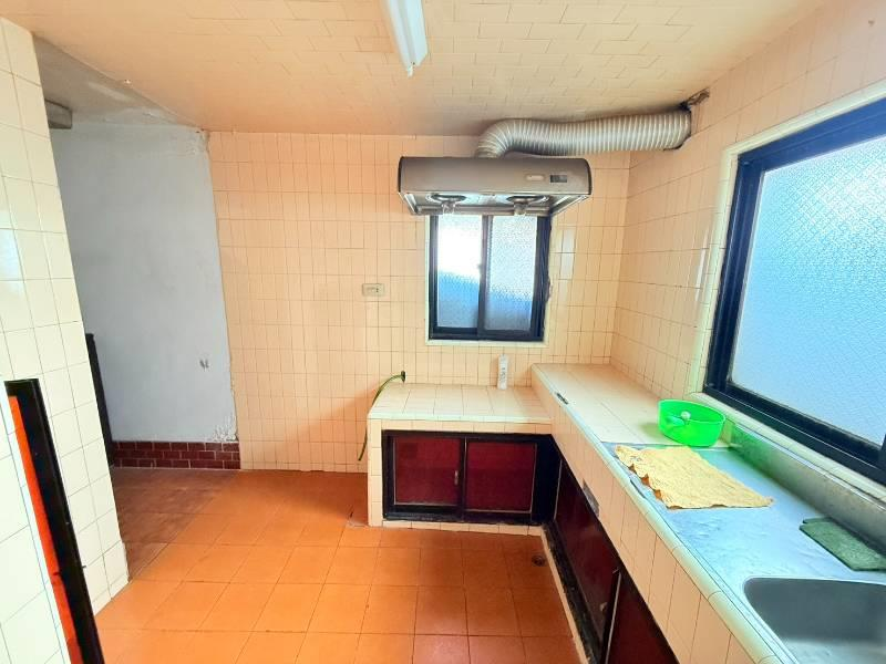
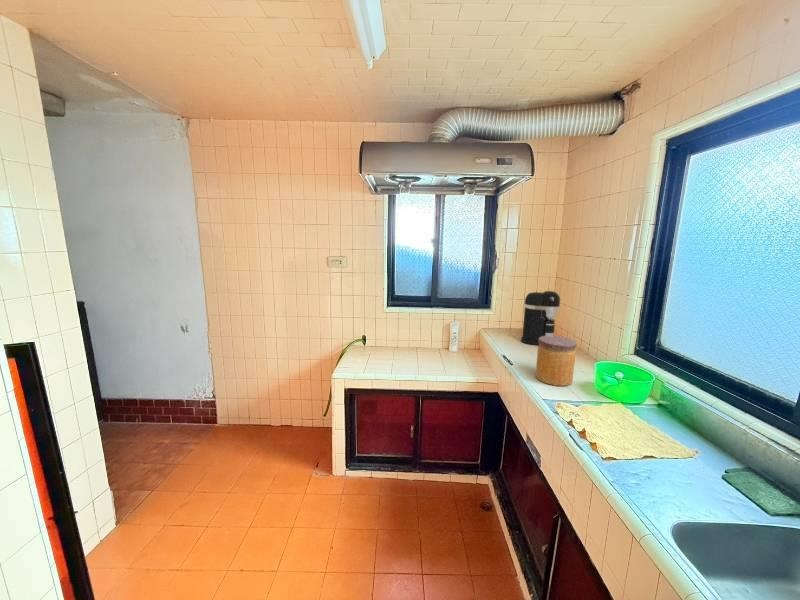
+ coffee maker [520,290,561,346]
+ jar [535,335,578,387]
